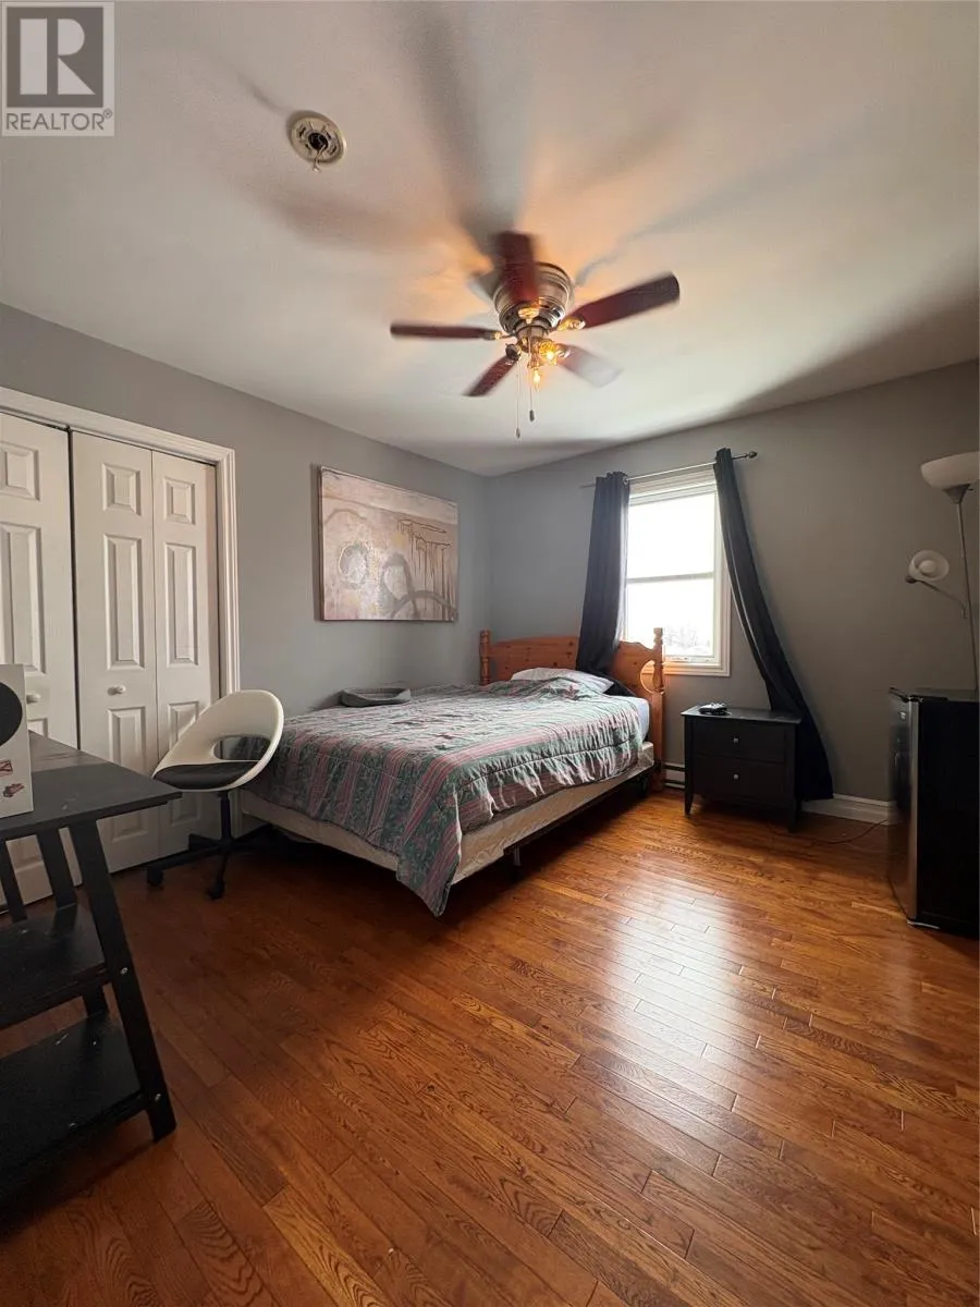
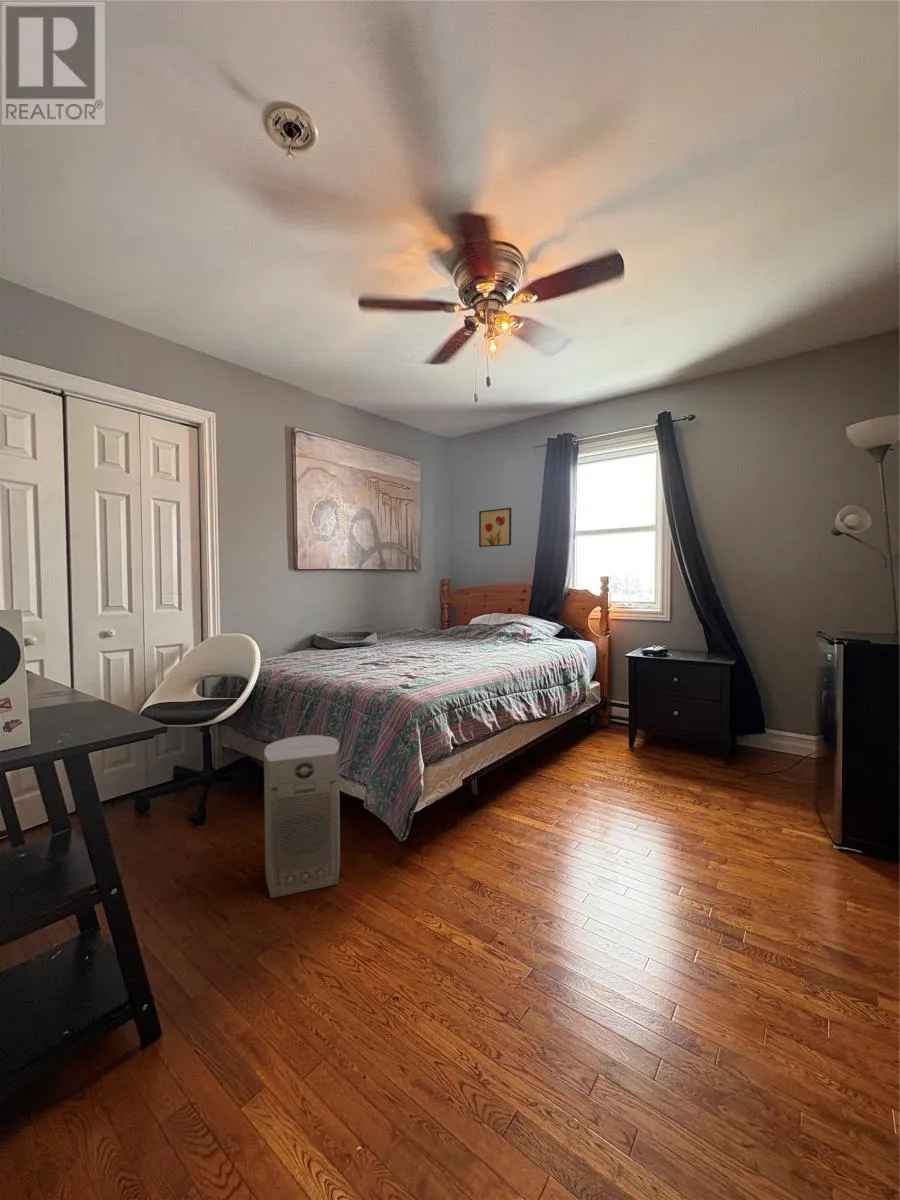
+ wall art [478,507,512,548]
+ fan [263,734,341,899]
